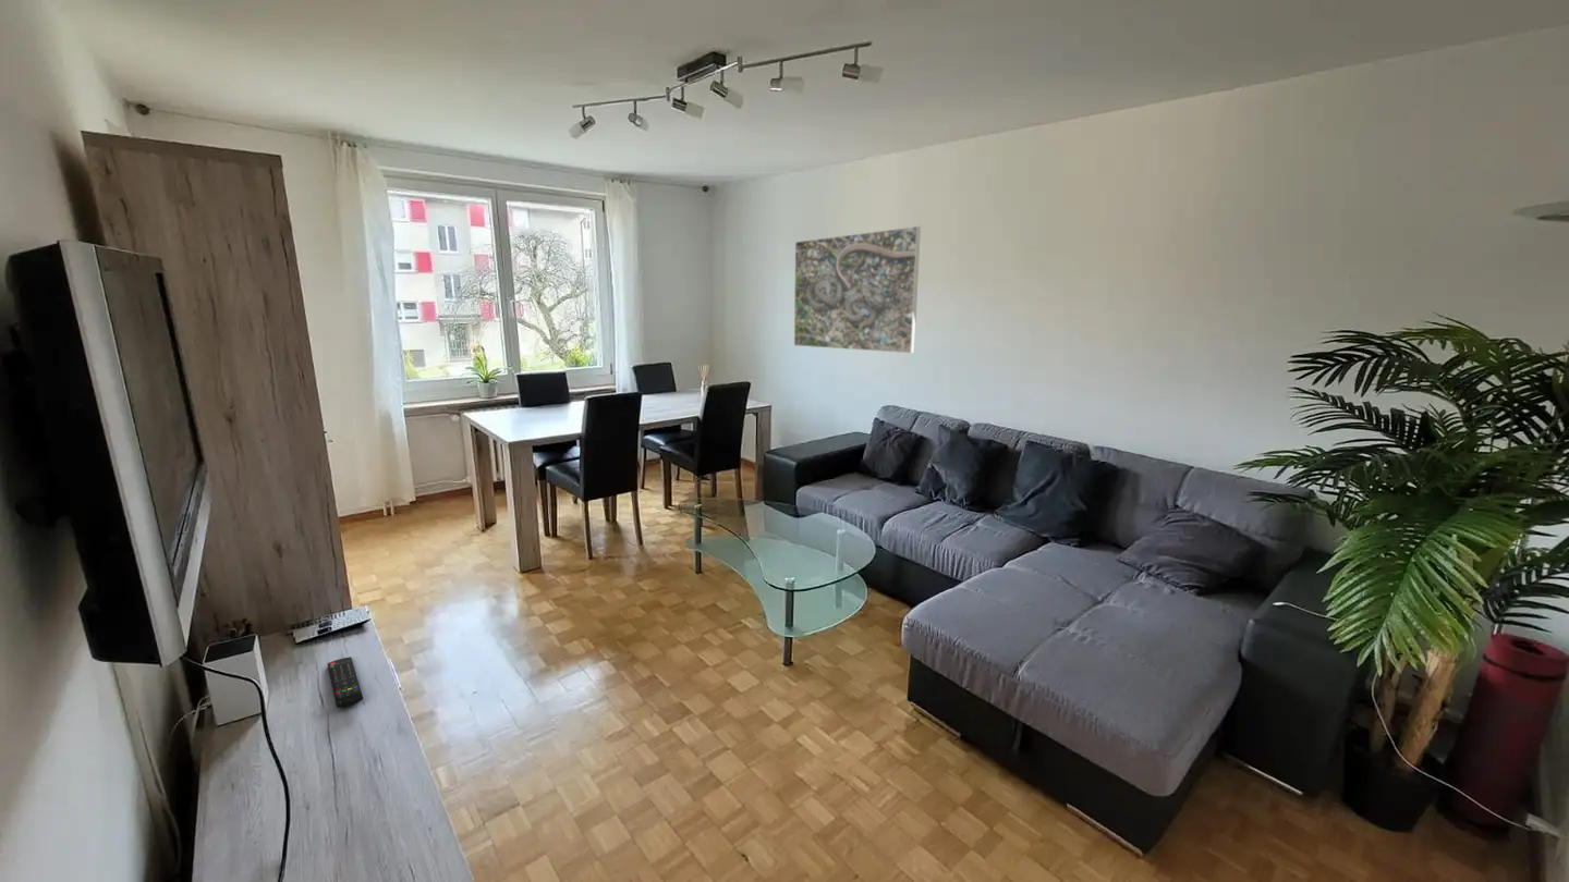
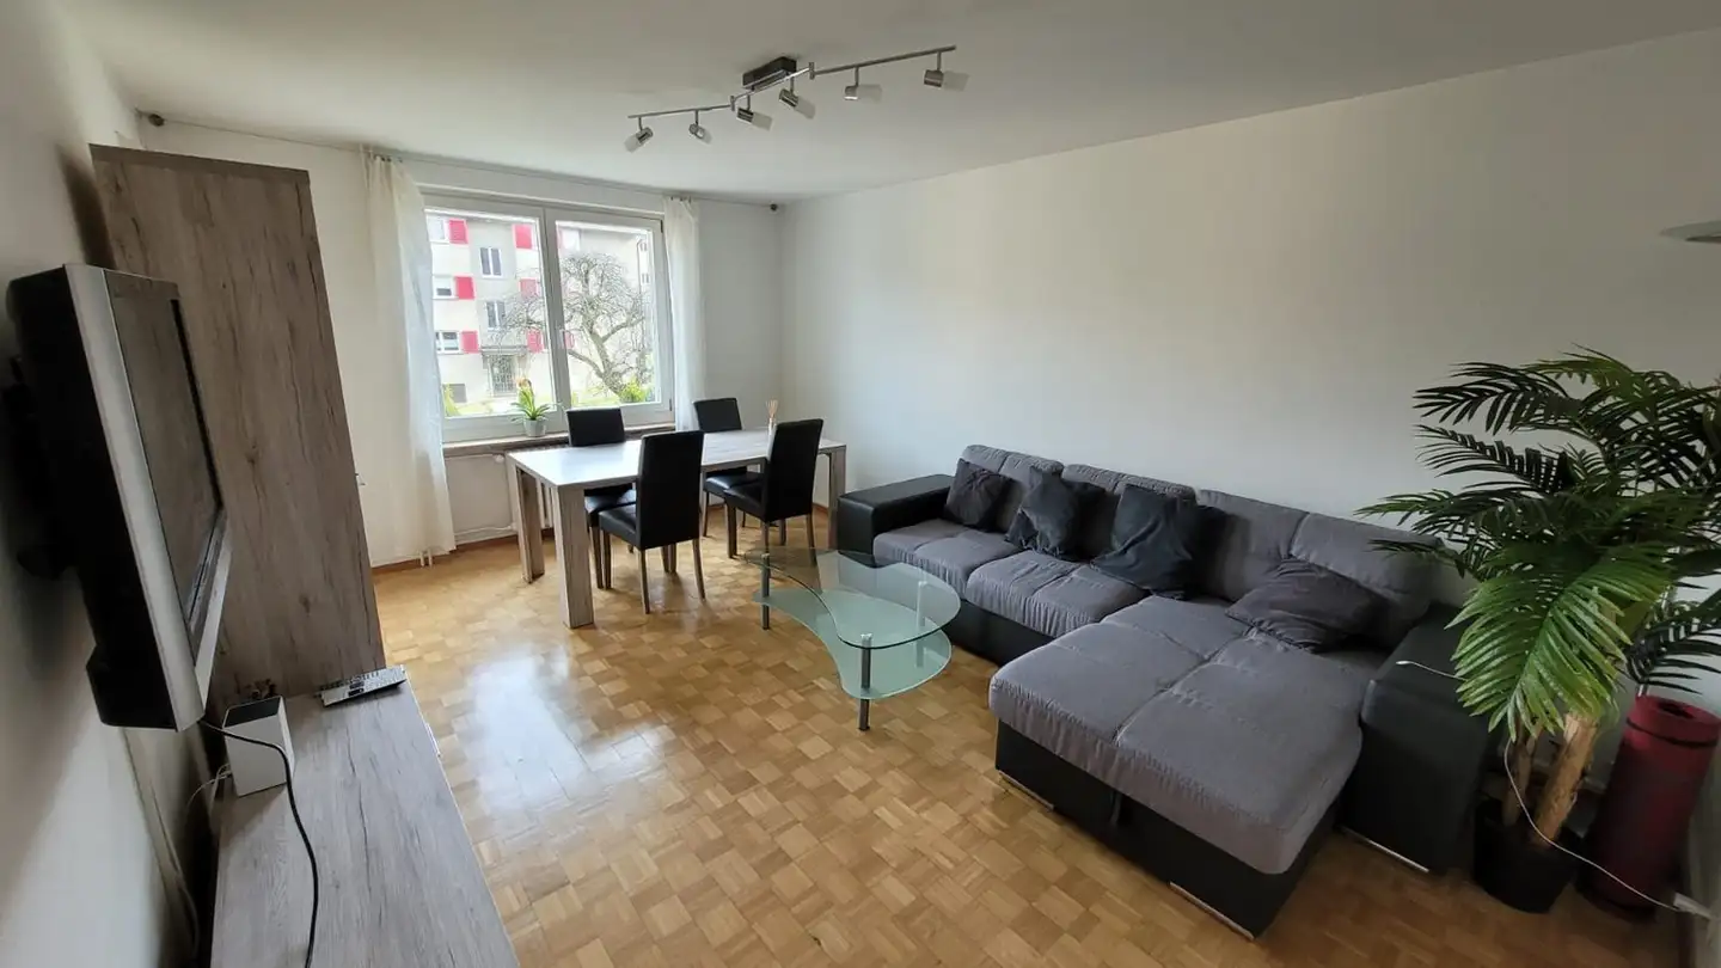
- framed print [793,225,922,354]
- remote control [326,656,364,709]
